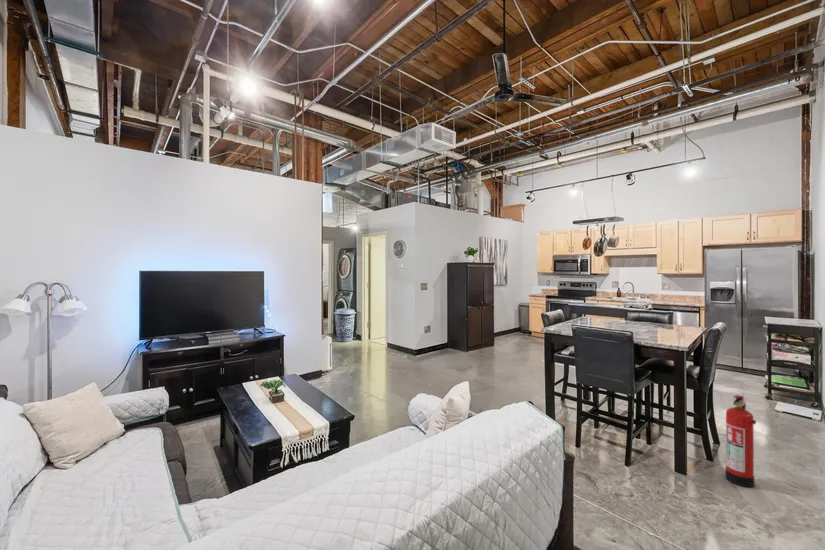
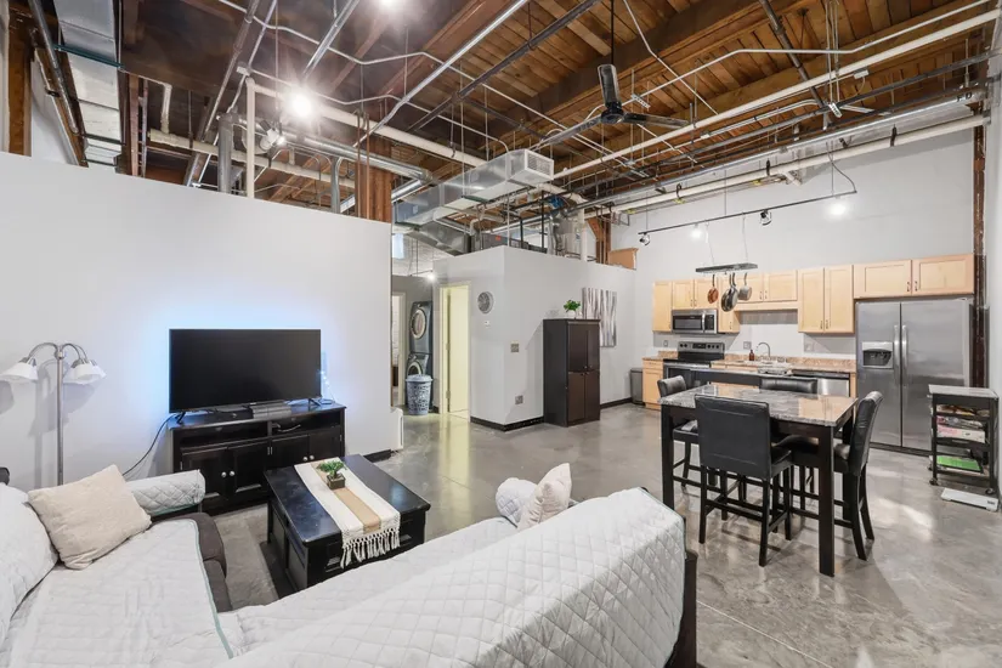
- fire extinguisher [724,394,757,488]
